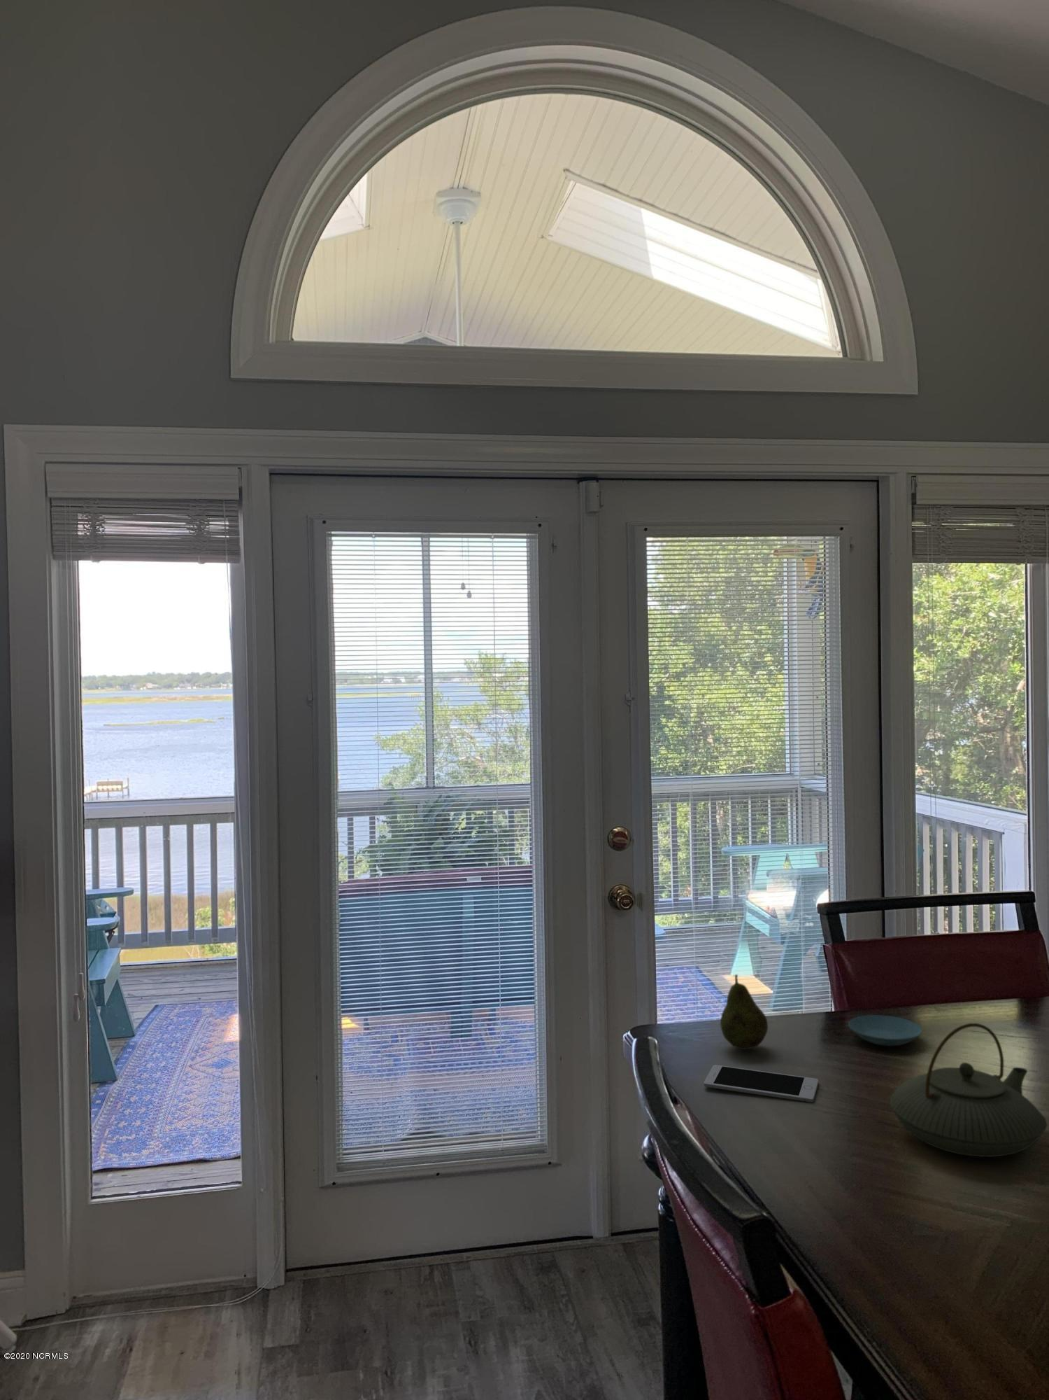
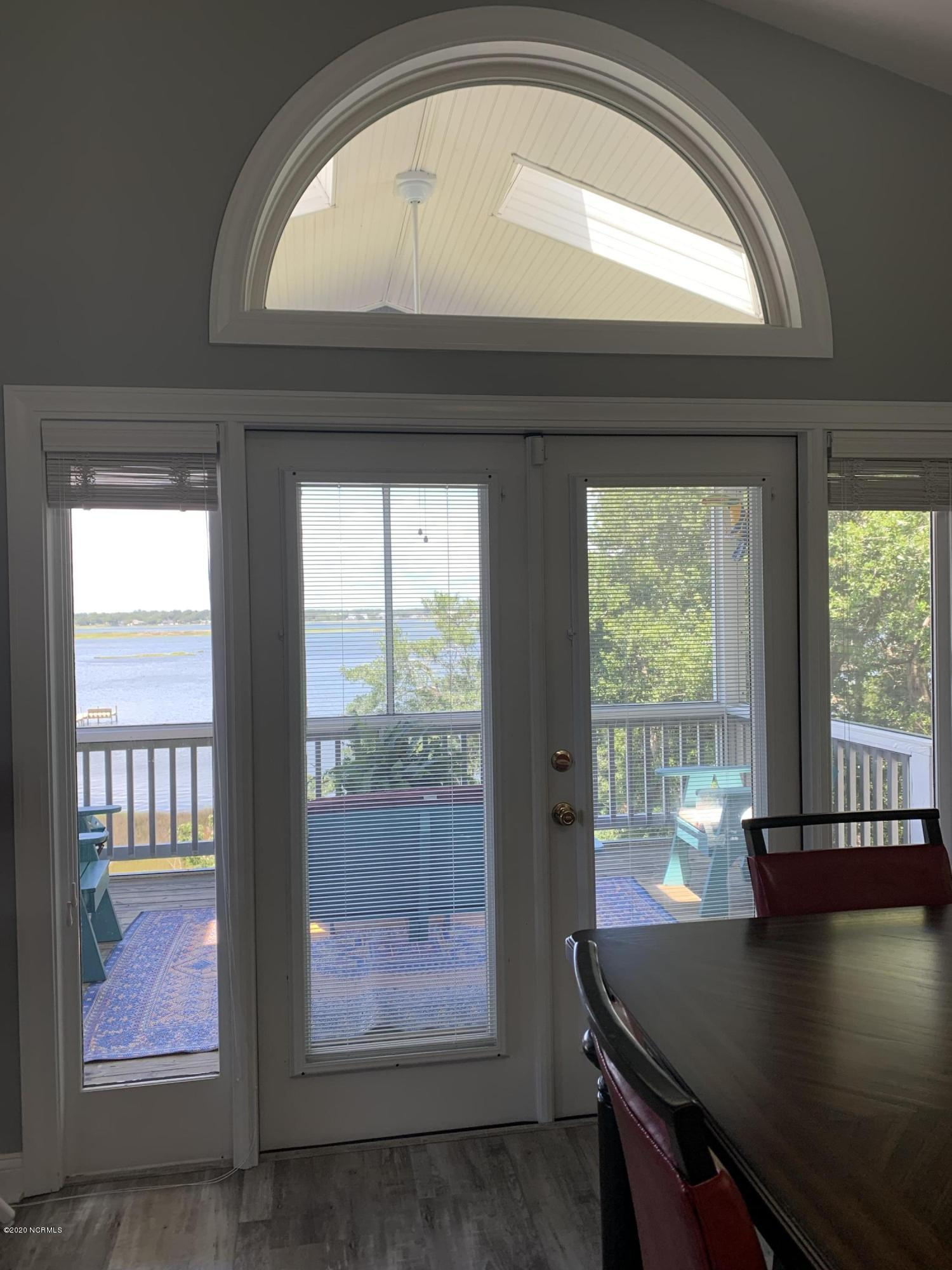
- teapot [889,1023,1048,1157]
- fruit [720,973,768,1049]
- cell phone [703,1064,819,1103]
- saucer [847,1014,923,1046]
